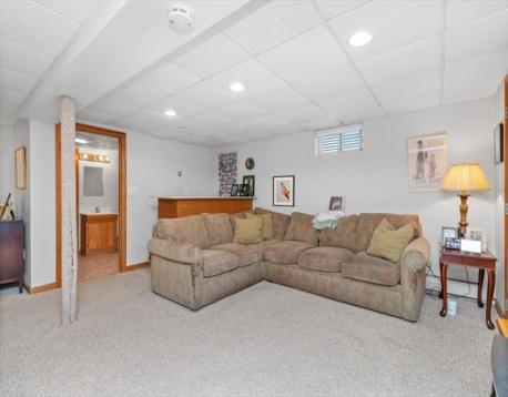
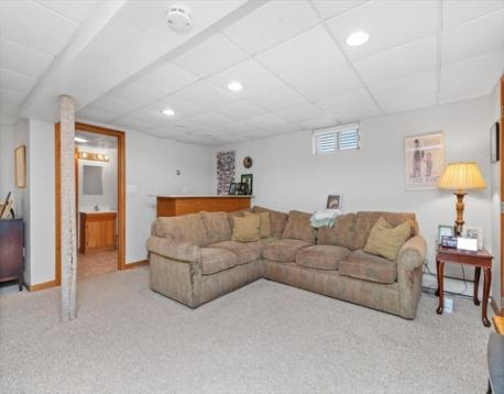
- wall art [272,174,296,208]
